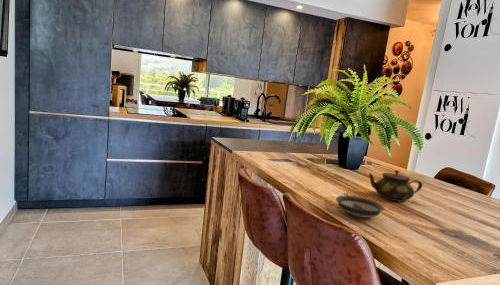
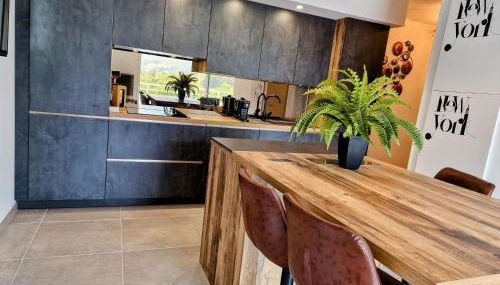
- saucer [335,195,385,219]
- teapot [367,169,424,202]
